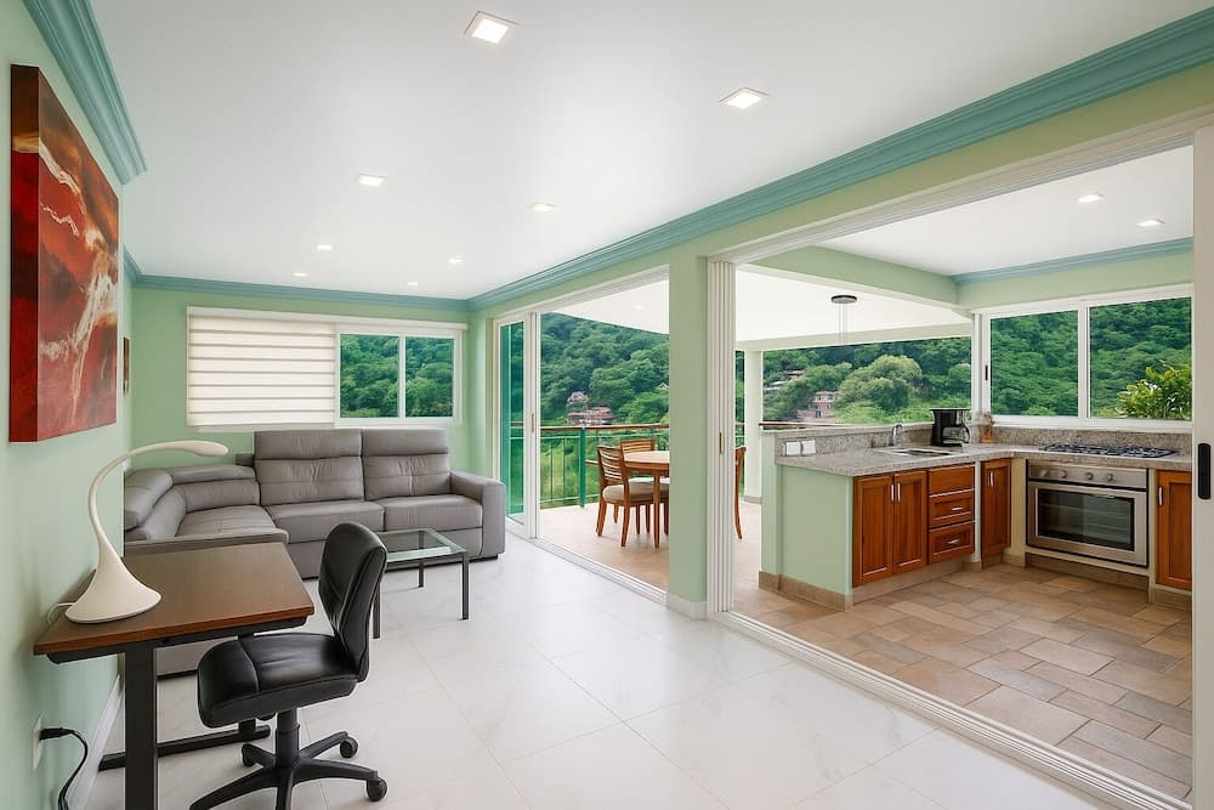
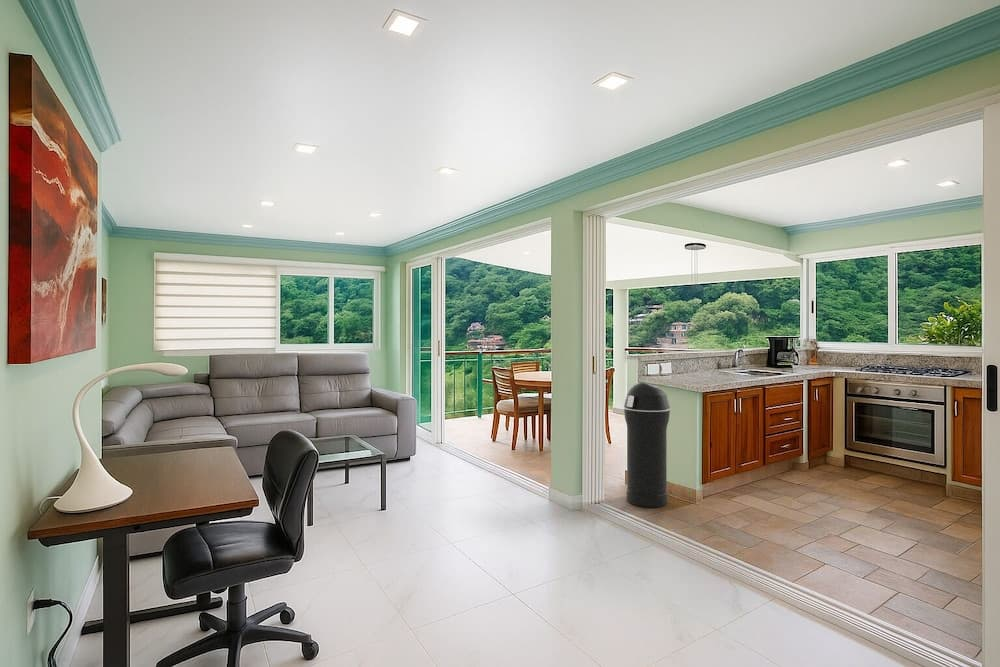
+ trash can [623,382,671,508]
